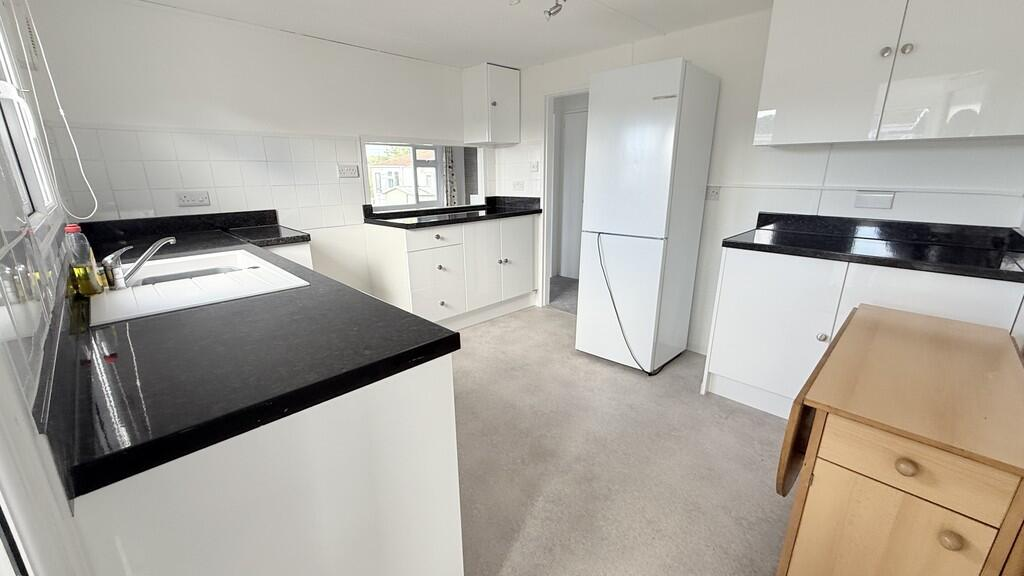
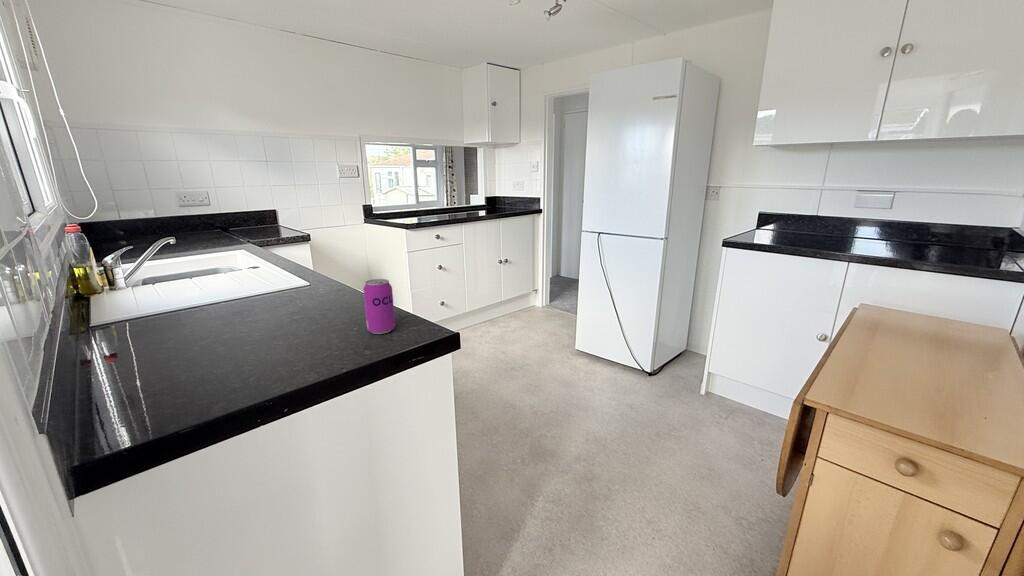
+ beverage can [362,278,396,335]
